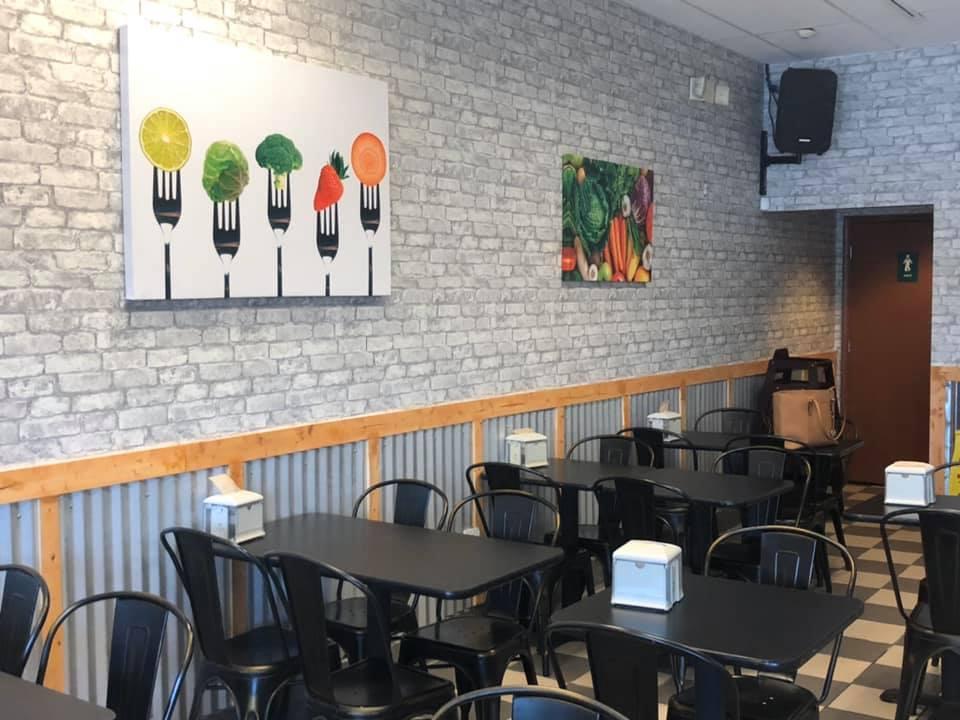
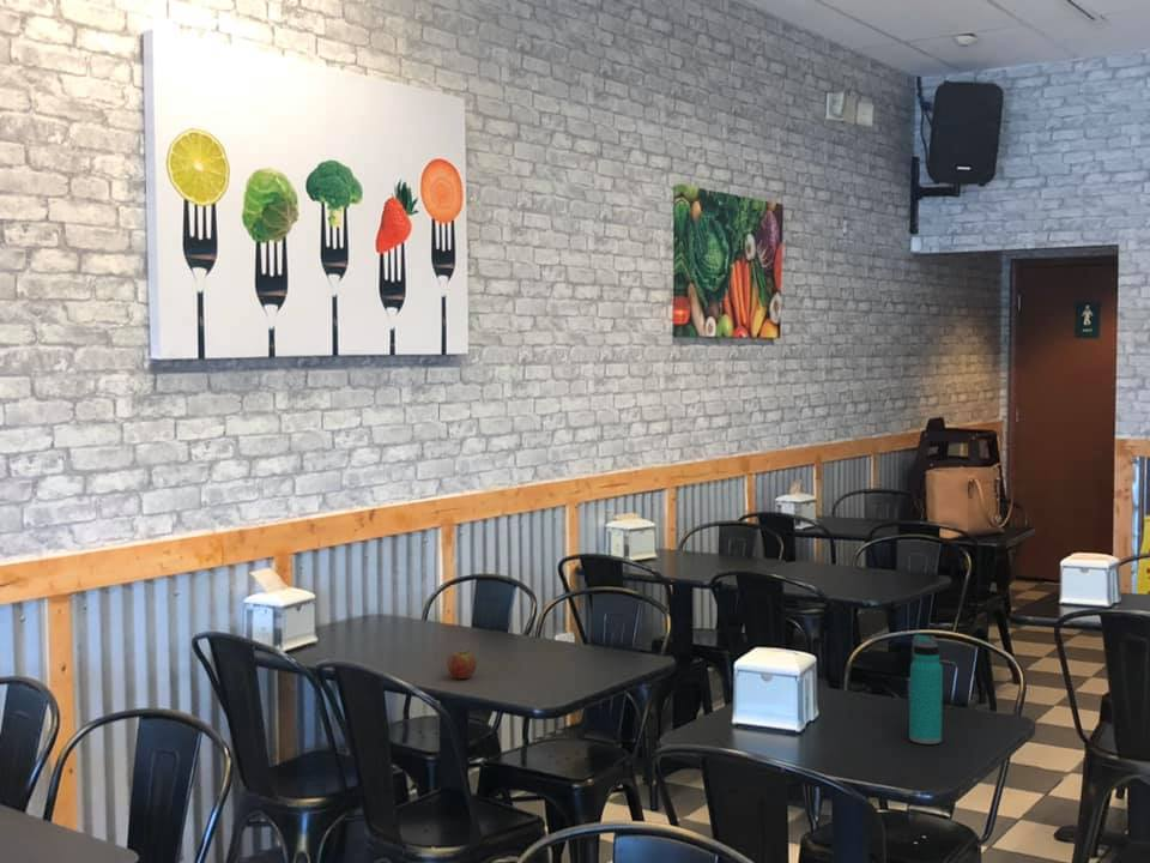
+ water bottle [908,634,944,746]
+ fruit [446,650,478,680]
